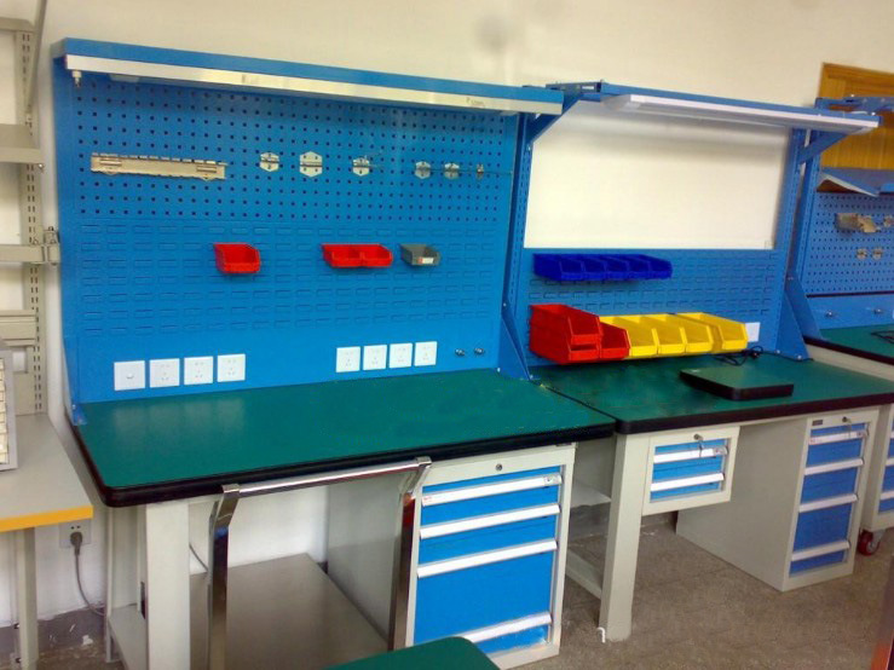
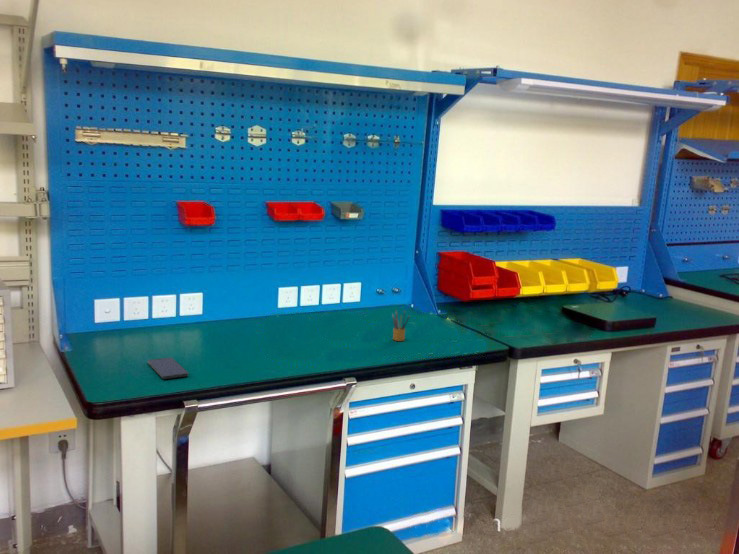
+ pencil box [391,310,411,342]
+ smartphone [147,357,189,380]
